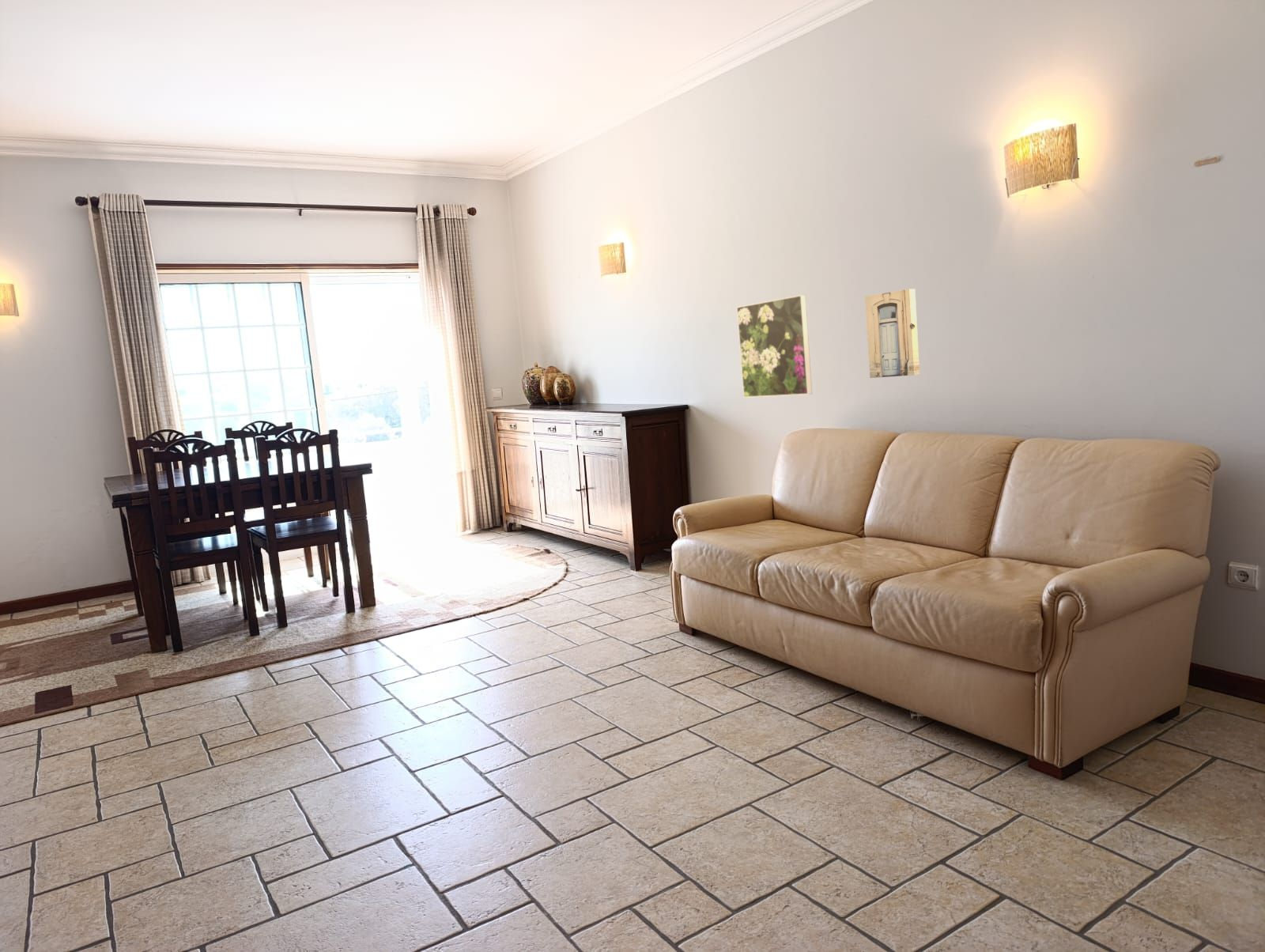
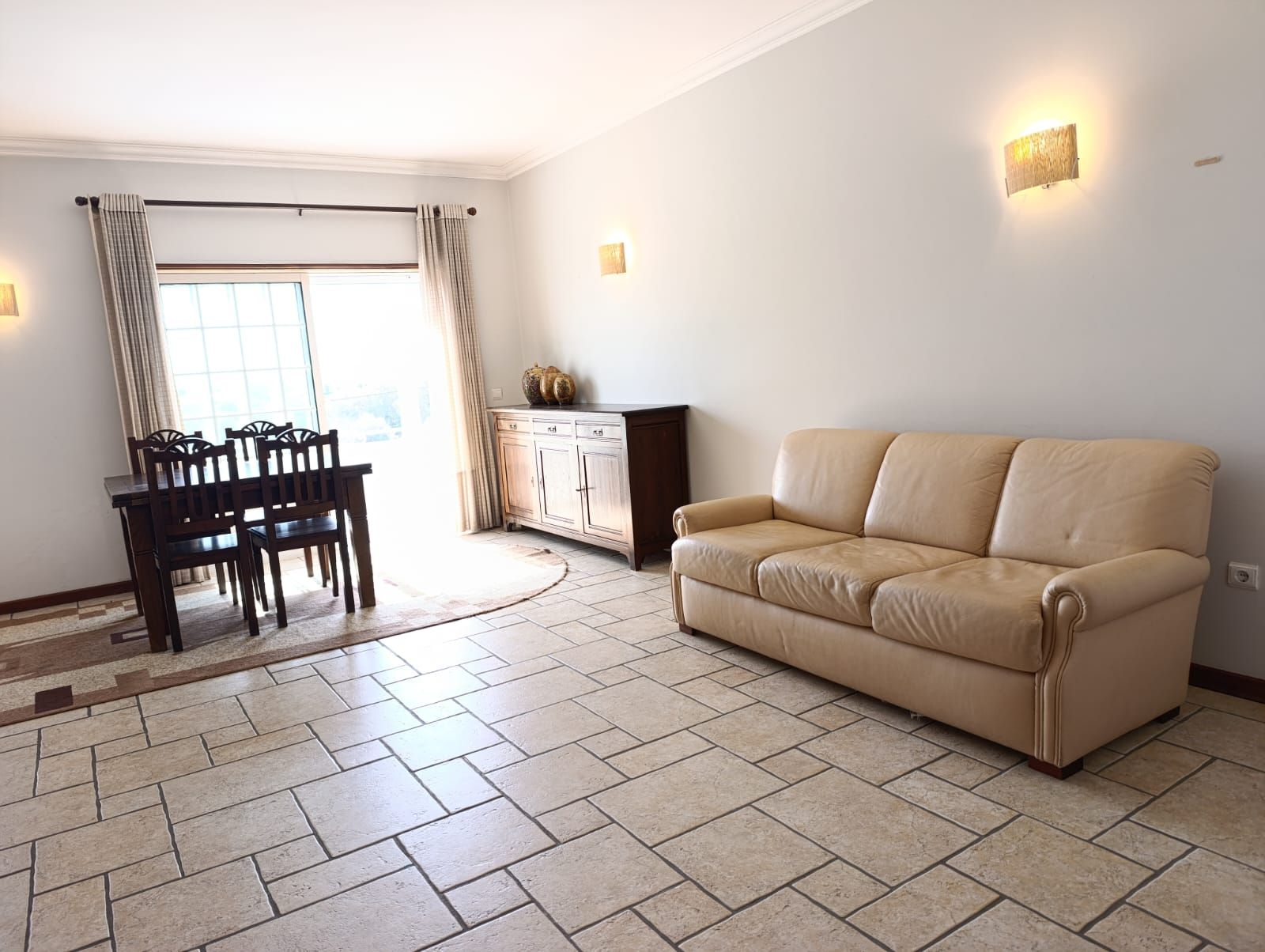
- wall art [864,288,920,379]
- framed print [736,294,813,399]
